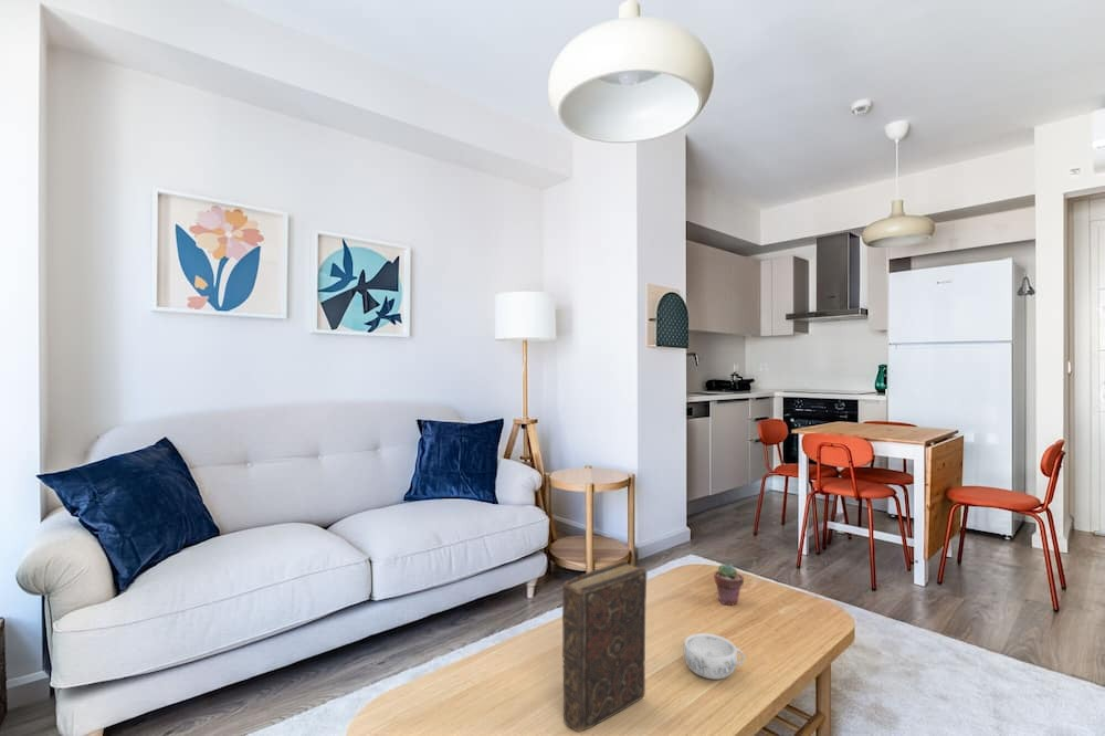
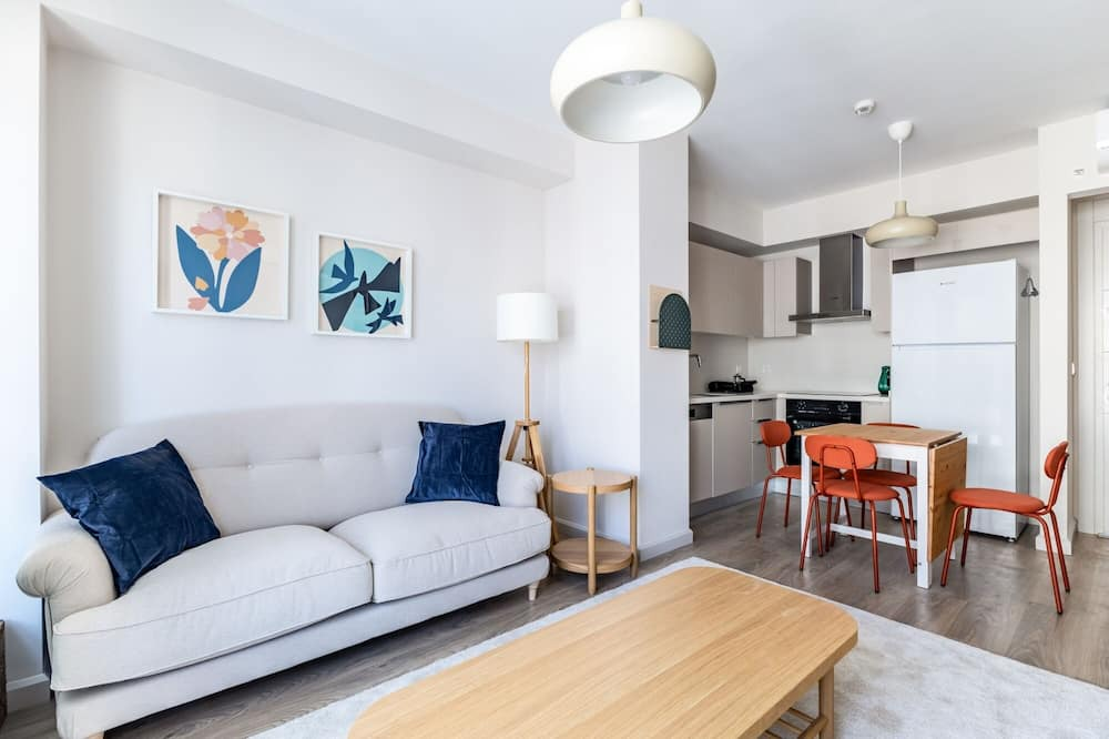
- decorative bowl [682,632,746,681]
- potted succulent [713,561,745,606]
- book [561,560,648,733]
